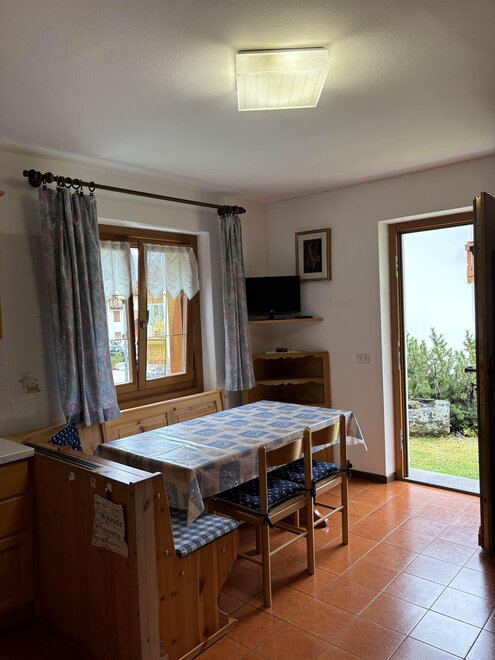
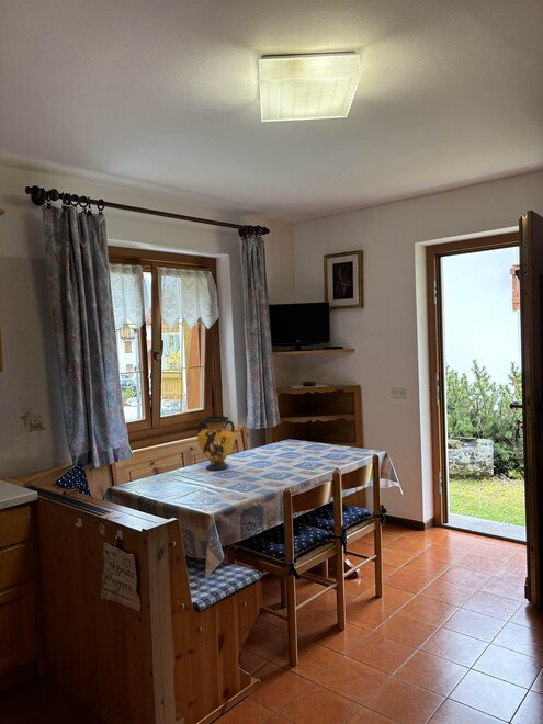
+ vase [196,416,236,471]
